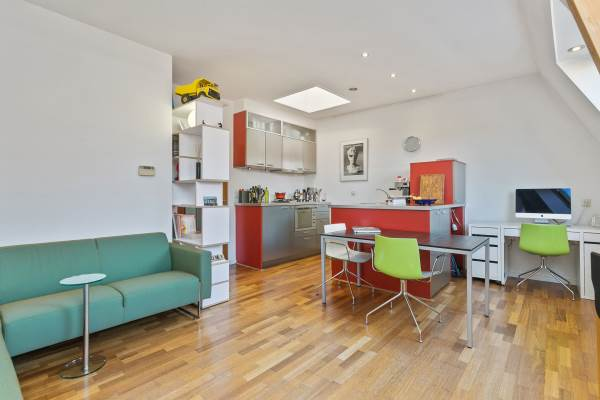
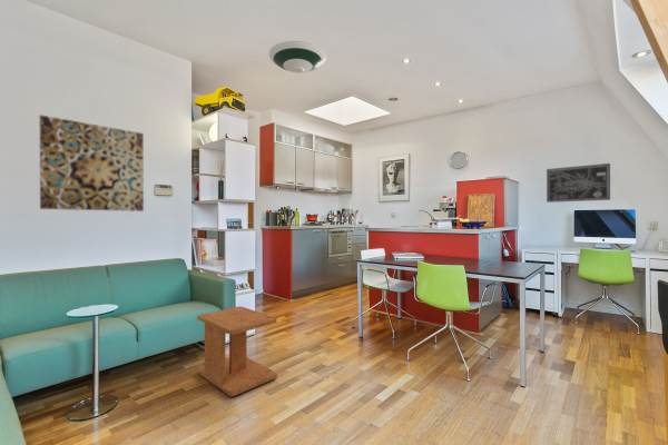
+ wall art [39,113,145,212]
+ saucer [268,40,327,75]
+ side table [196,305,278,397]
+ wall art [546,162,611,204]
